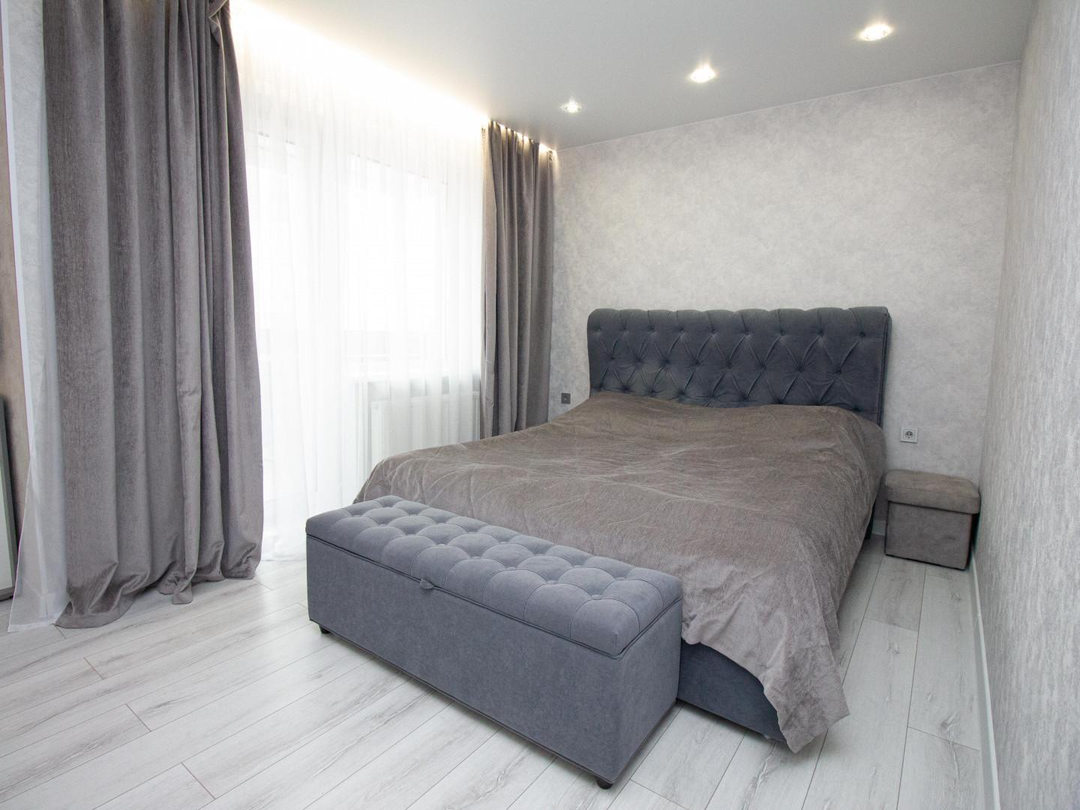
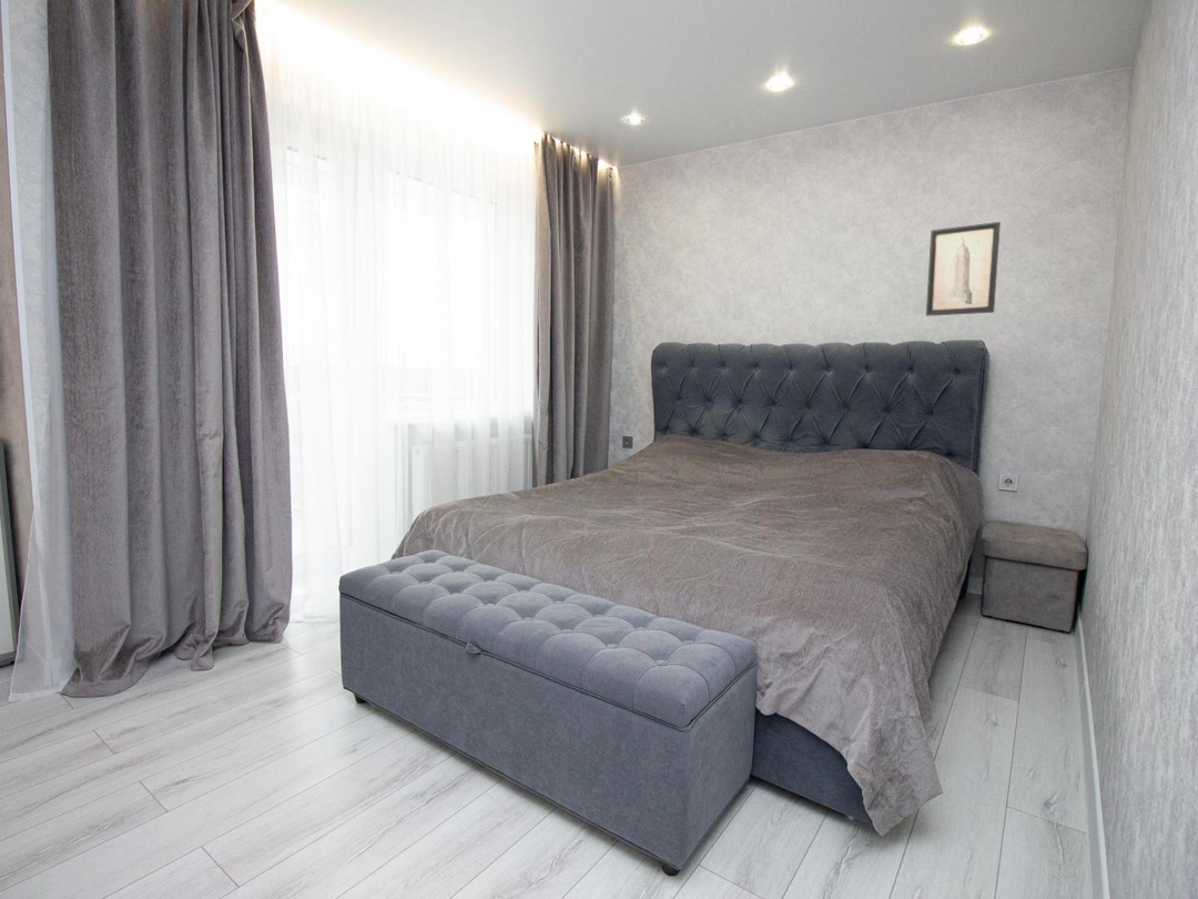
+ wall art [925,221,1002,317]
